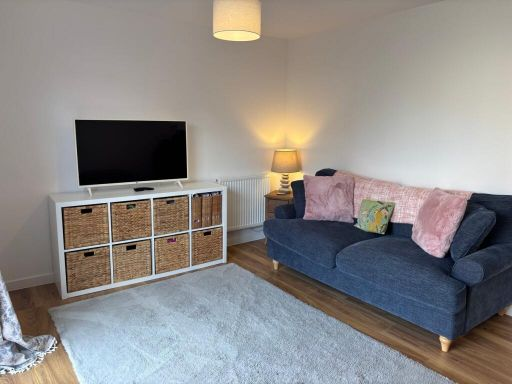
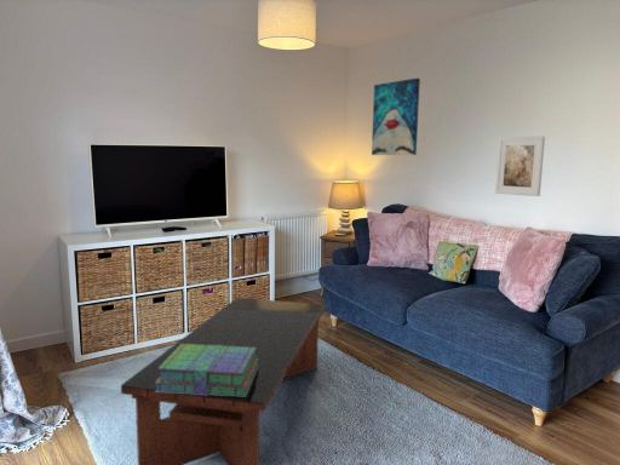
+ stack of books [155,344,258,397]
+ wall art [371,76,421,156]
+ coffee table [120,297,326,465]
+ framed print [494,136,546,197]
